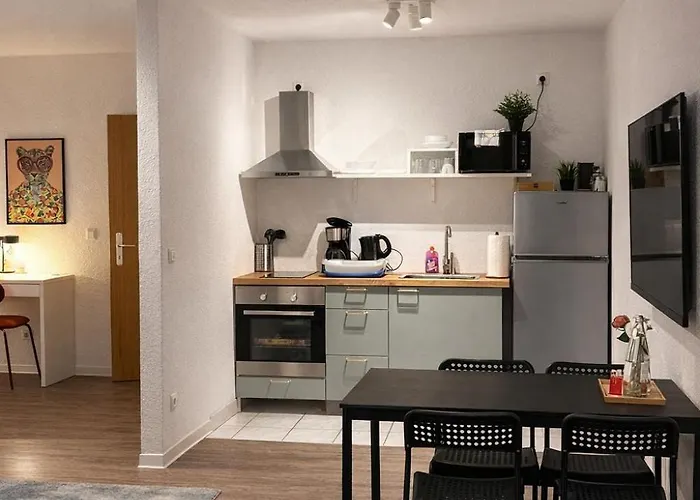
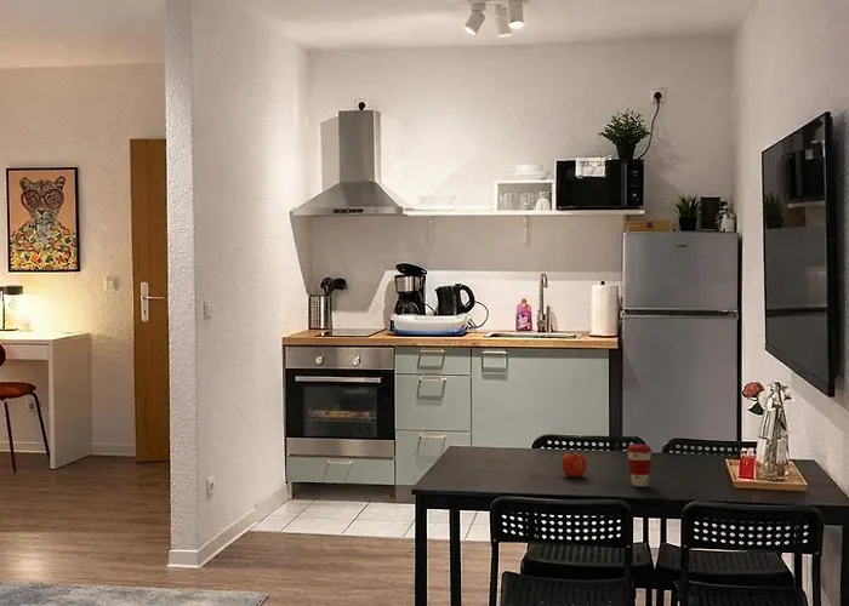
+ fruit [560,450,587,479]
+ coffee cup [626,444,653,487]
